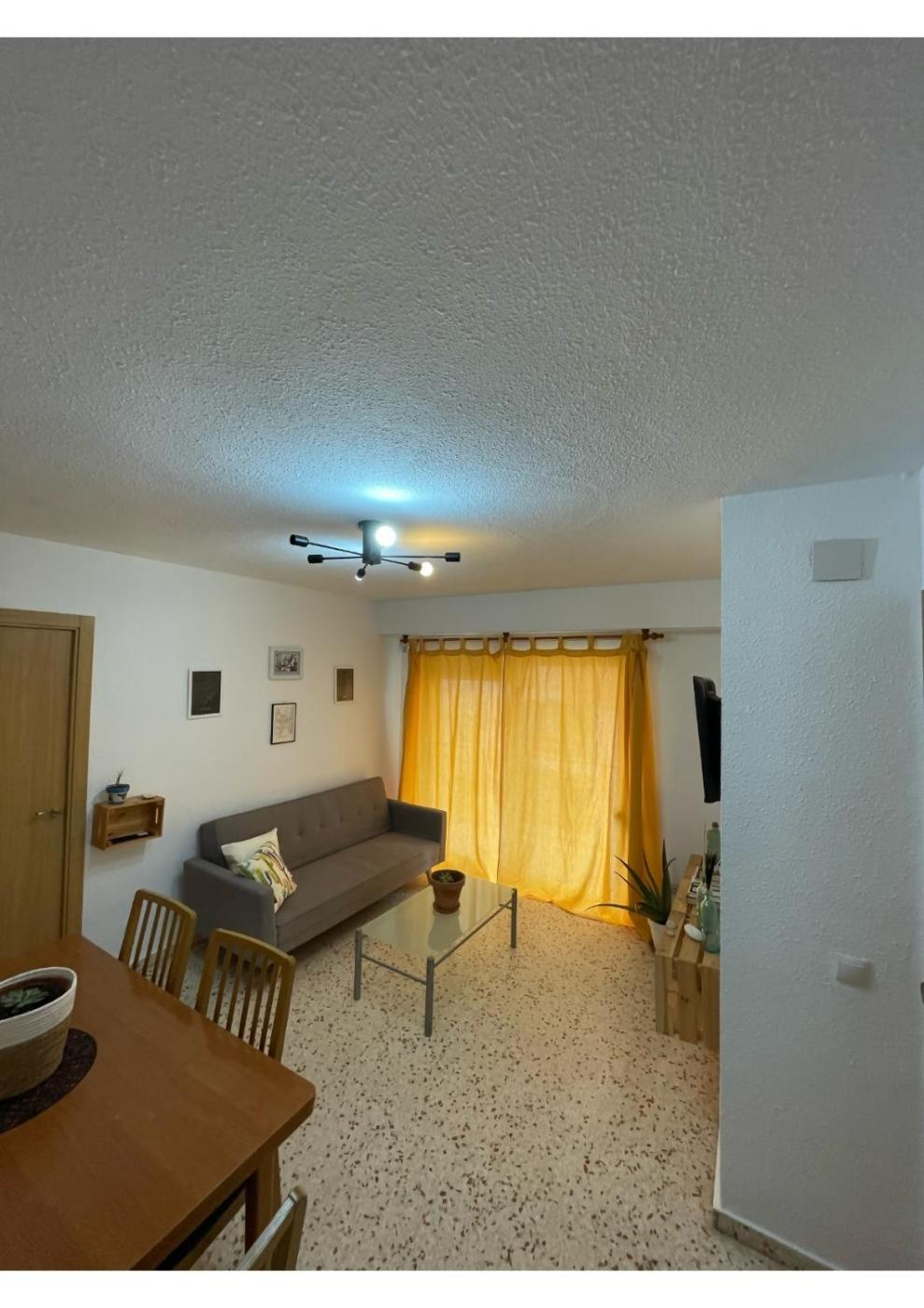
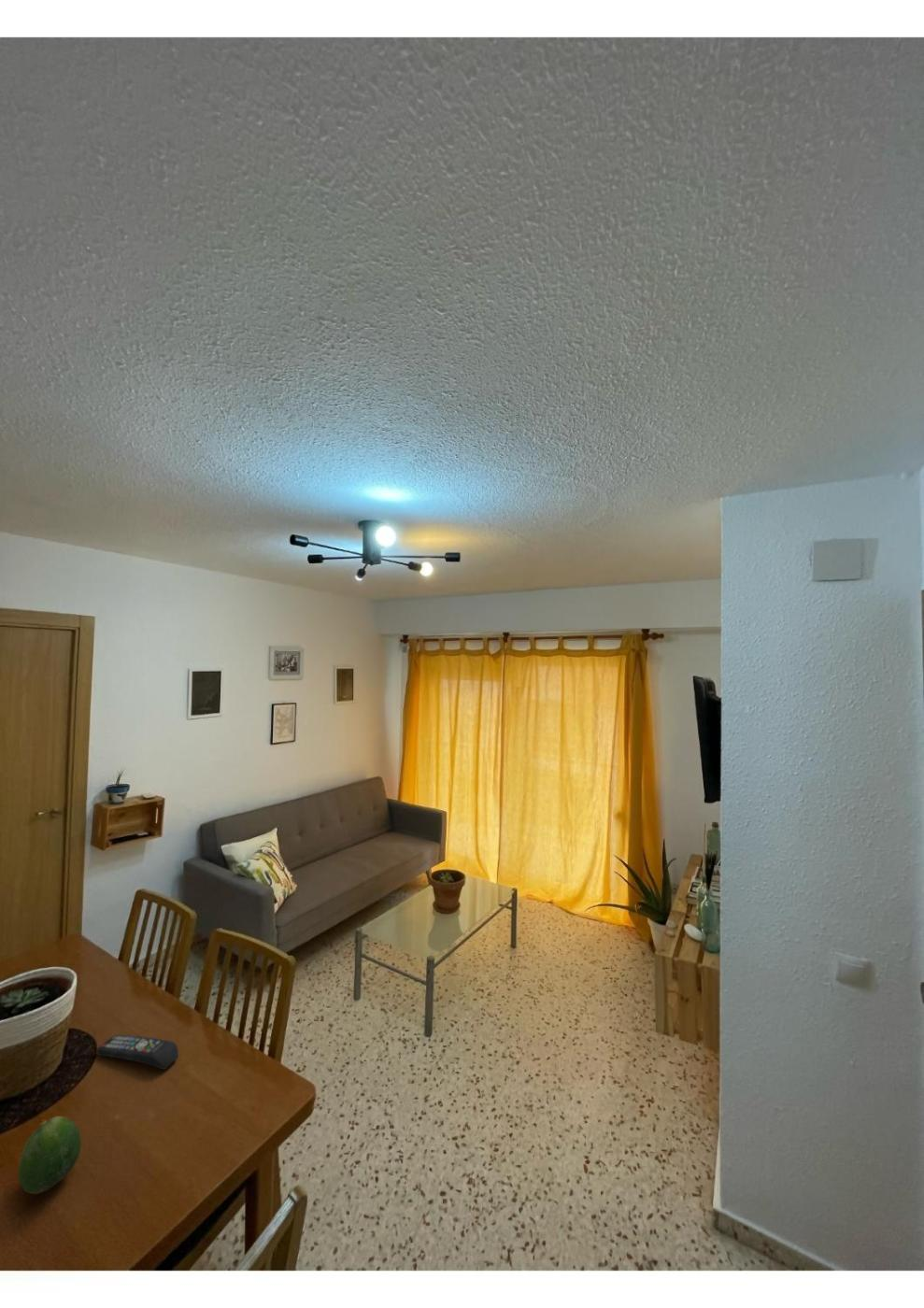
+ fruit [18,1116,82,1195]
+ remote control [95,1034,179,1071]
